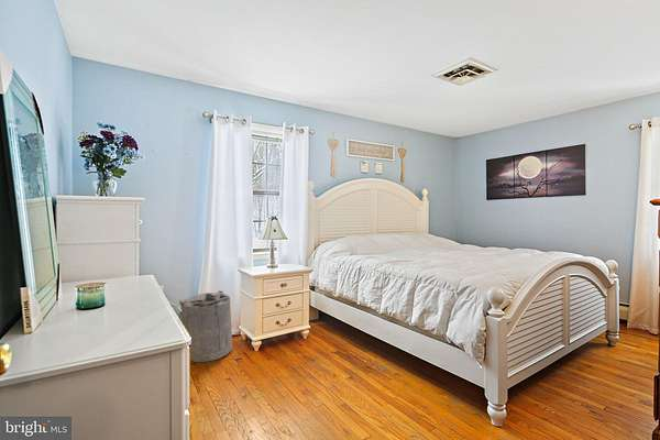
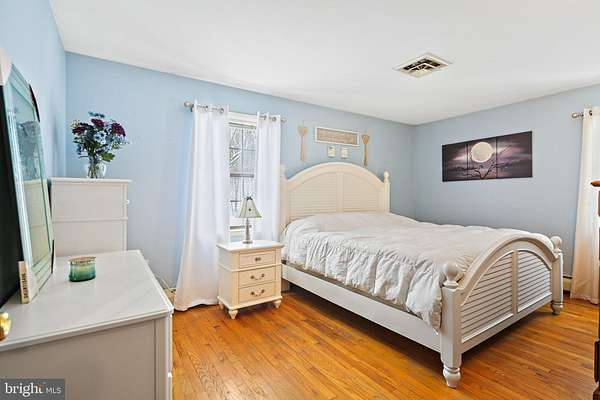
- laundry hamper [178,289,233,363]
